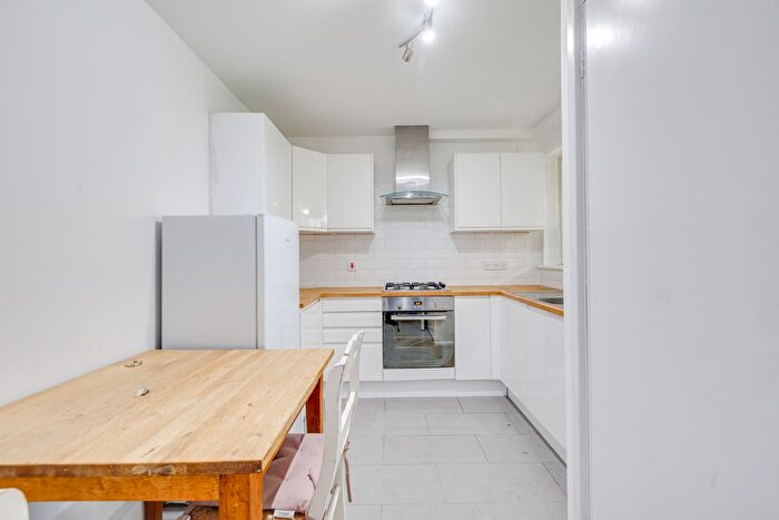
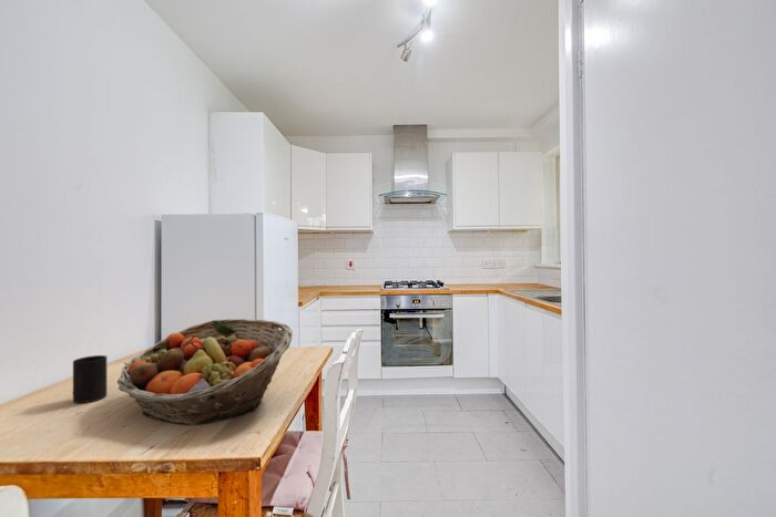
+ fruit basket [116,318,294,426]
+ cup [72,354,108,404]
